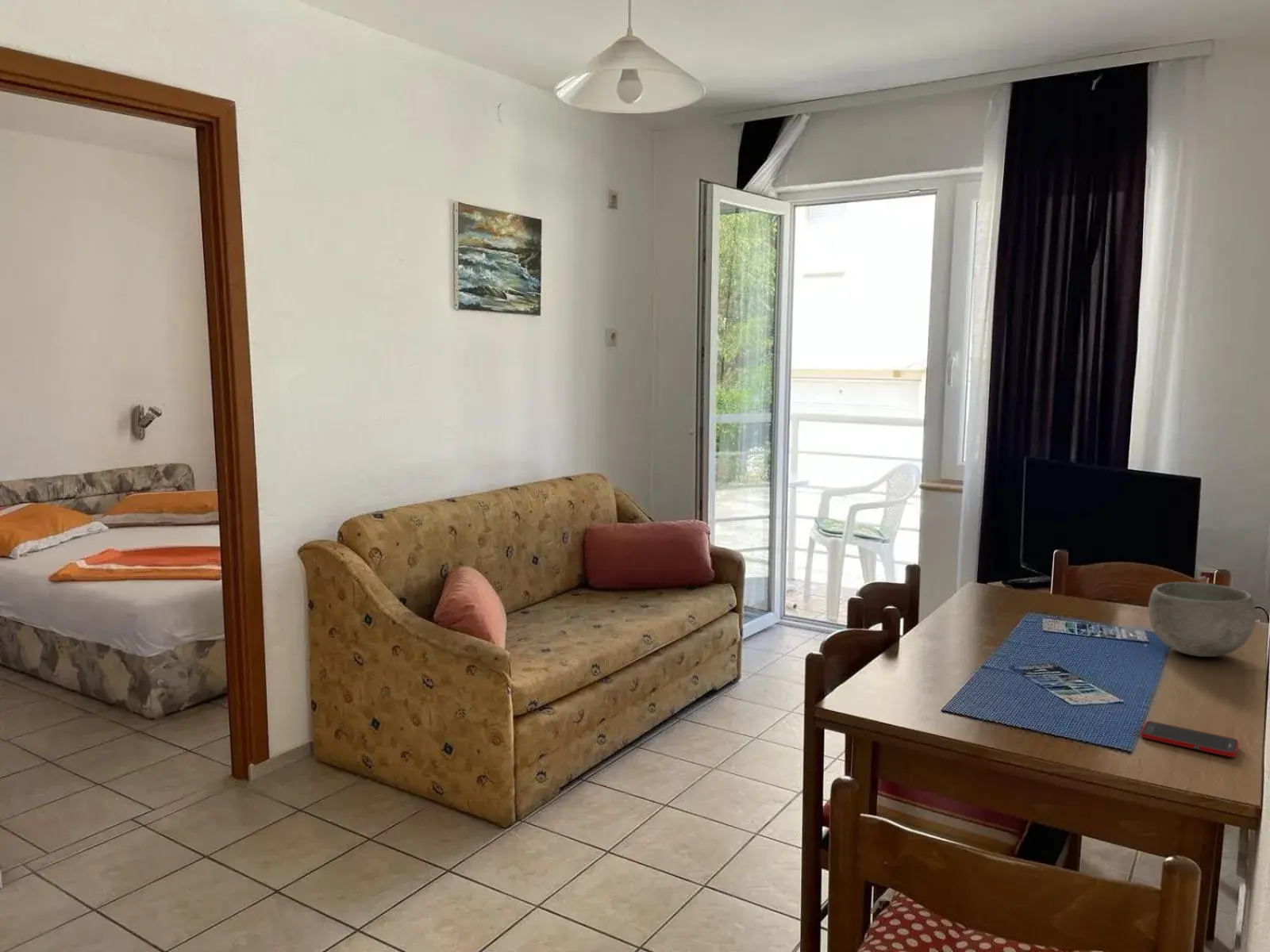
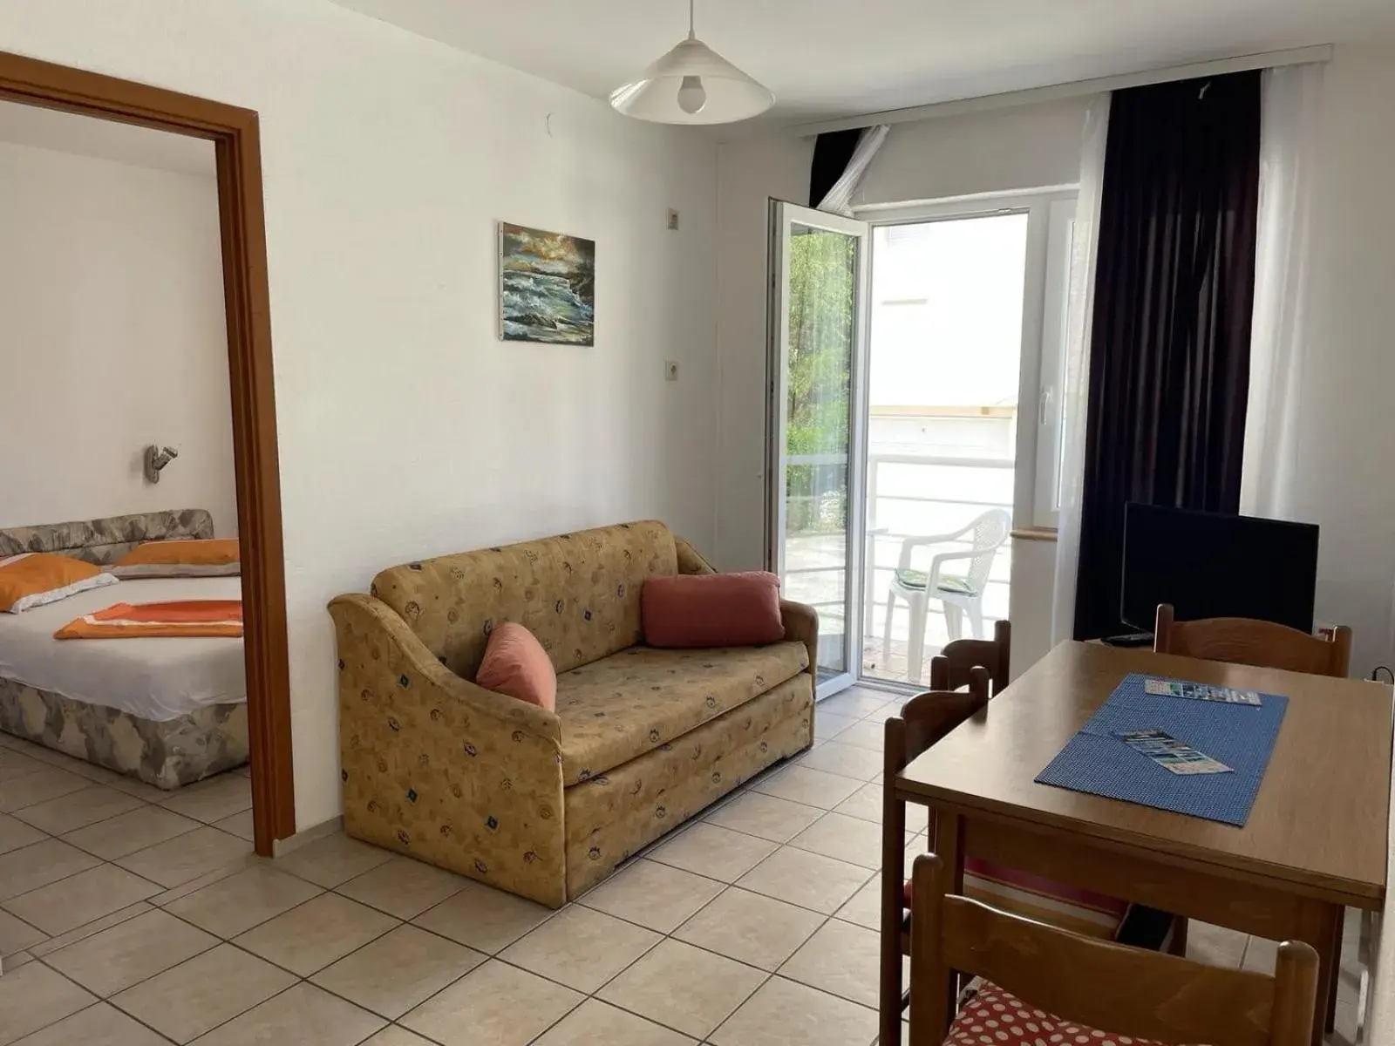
- cell phone [1140,720,1240,758]
- bowl [1147,582,1257,658]
